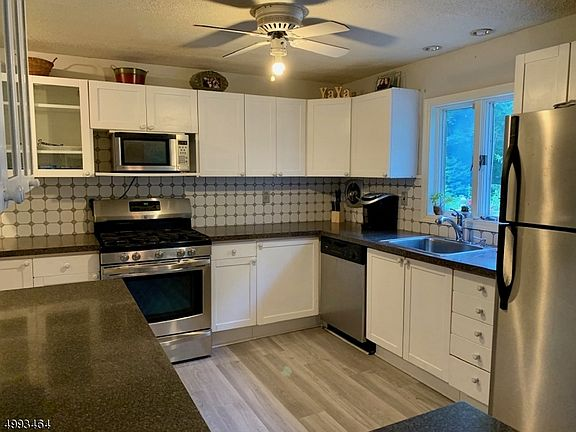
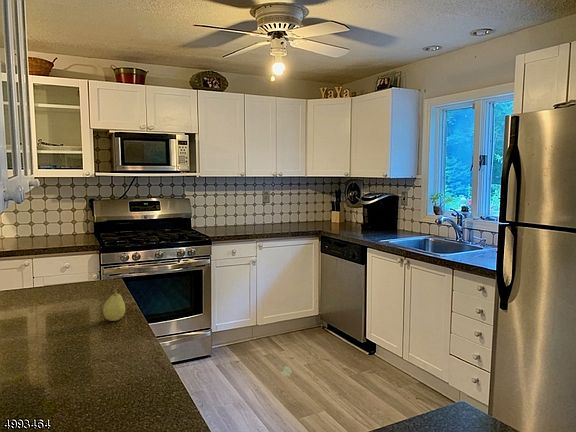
+ fruit [102,286,126,322]
